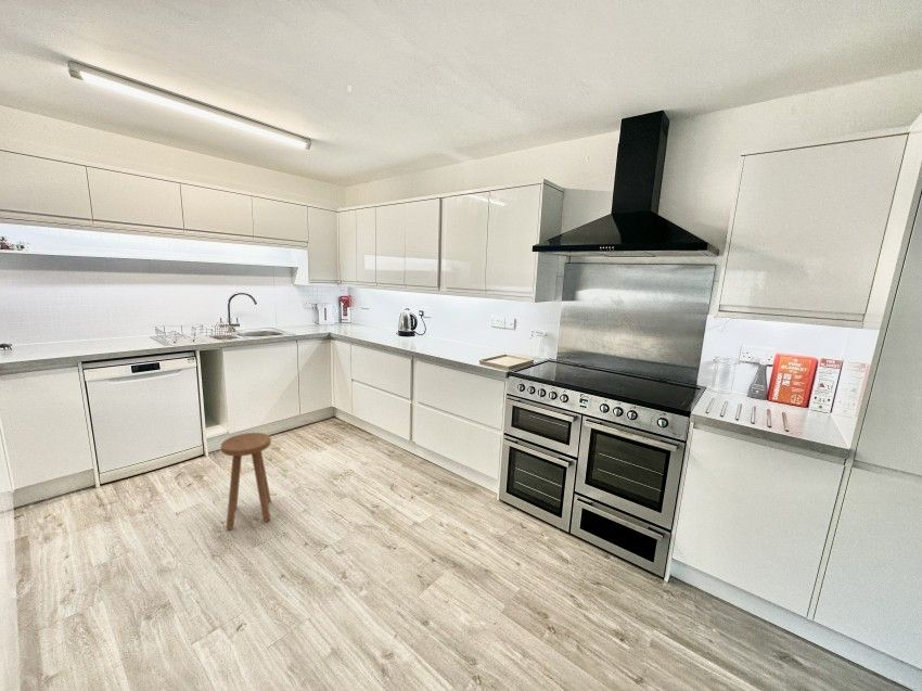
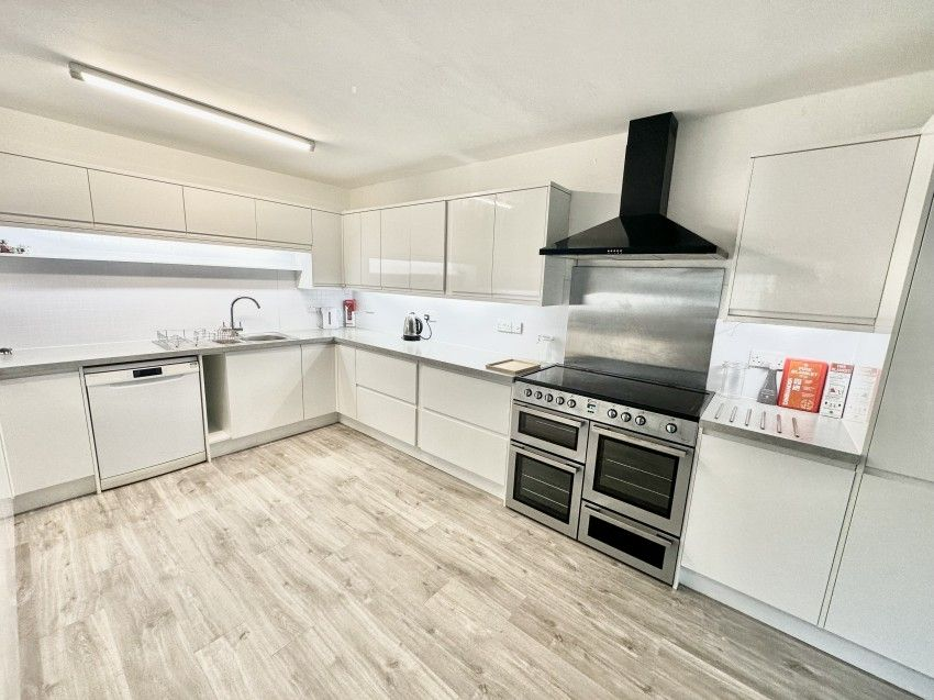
- stool [220,432,272,530]
